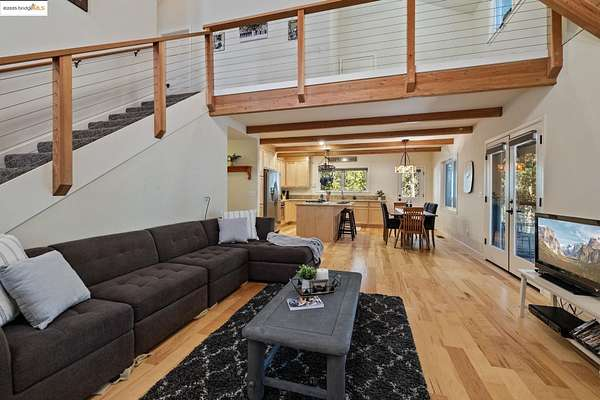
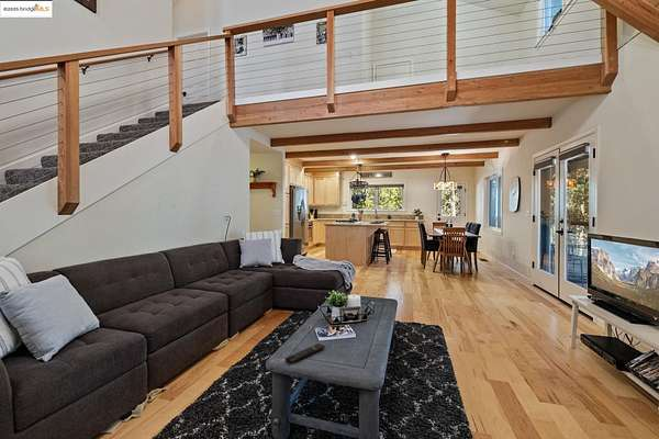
+ remote control [284,342,326,364]
